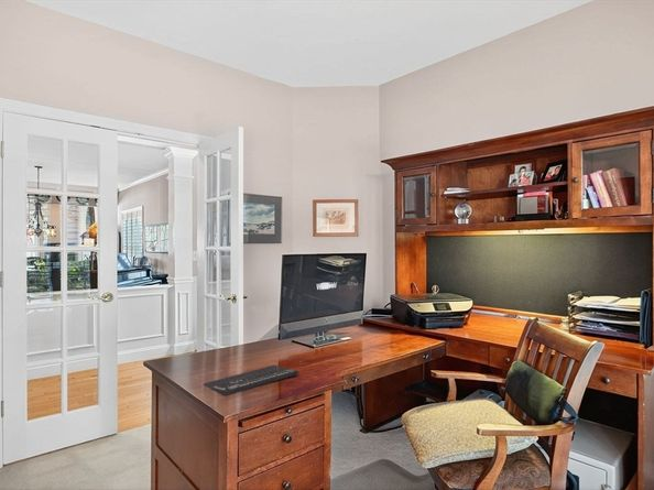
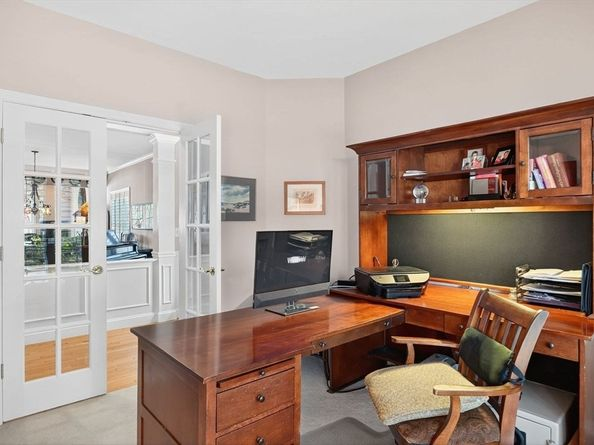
- keyboard [203,364,299,396]
